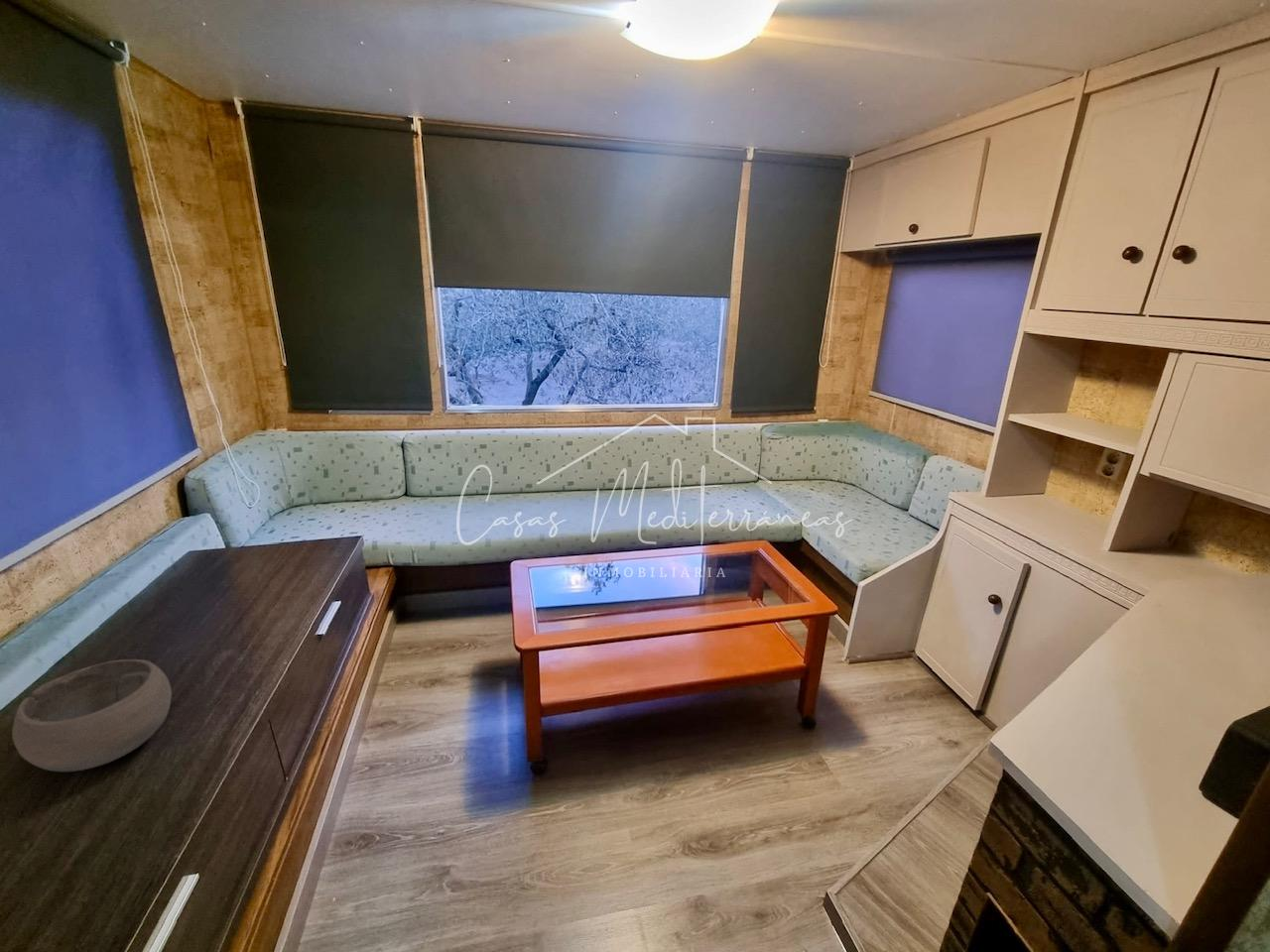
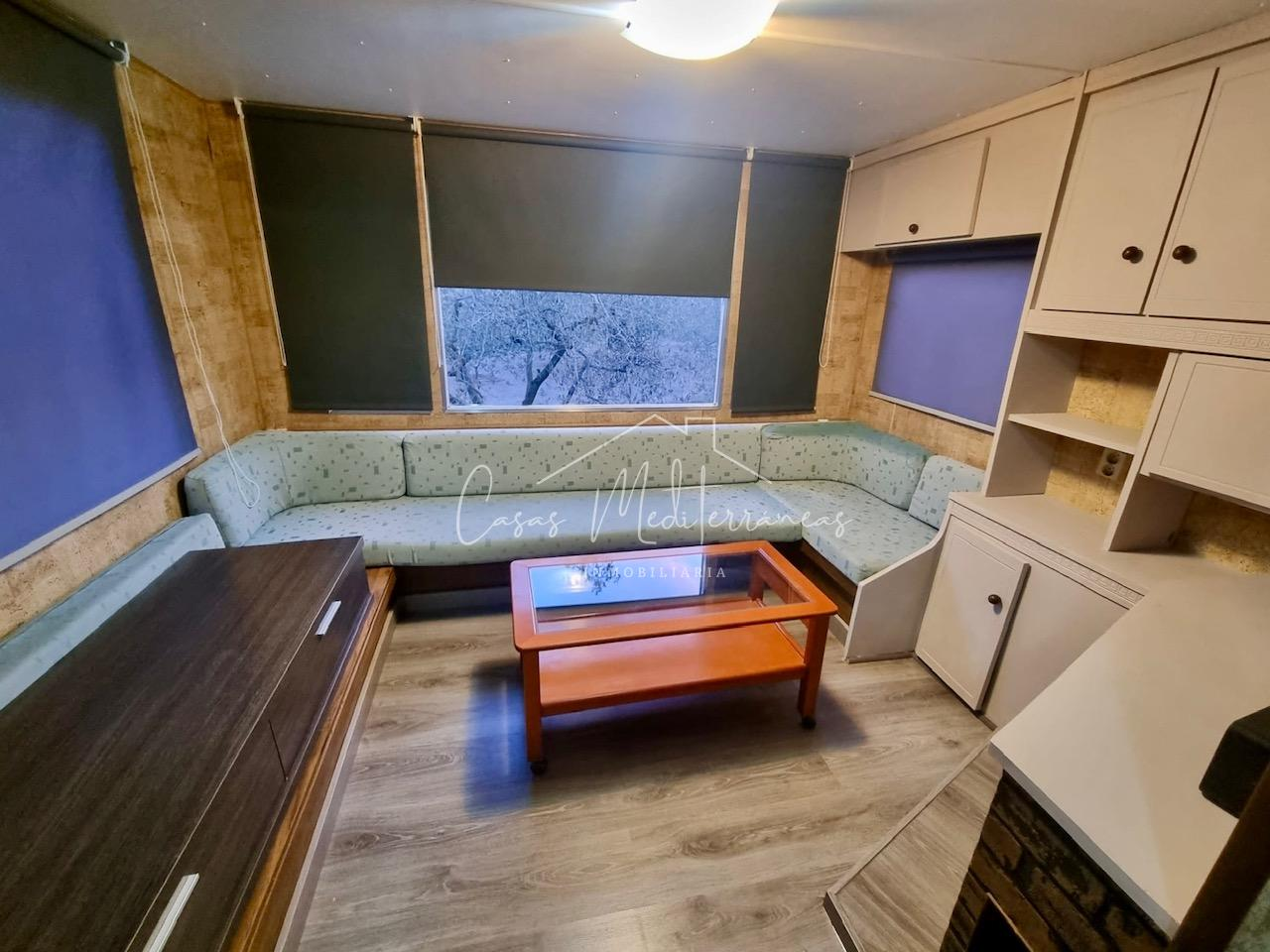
- bowl [11,658,173,773]
